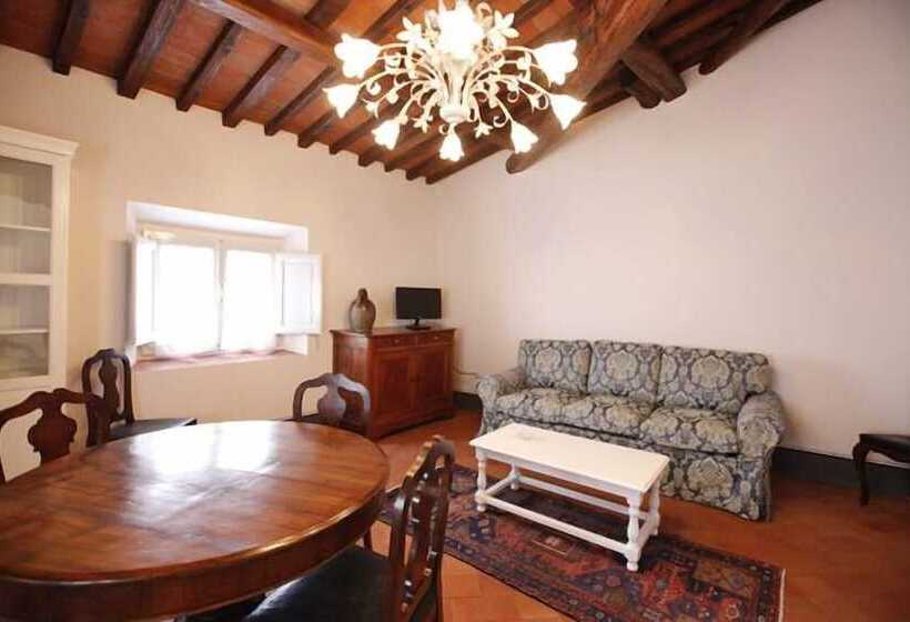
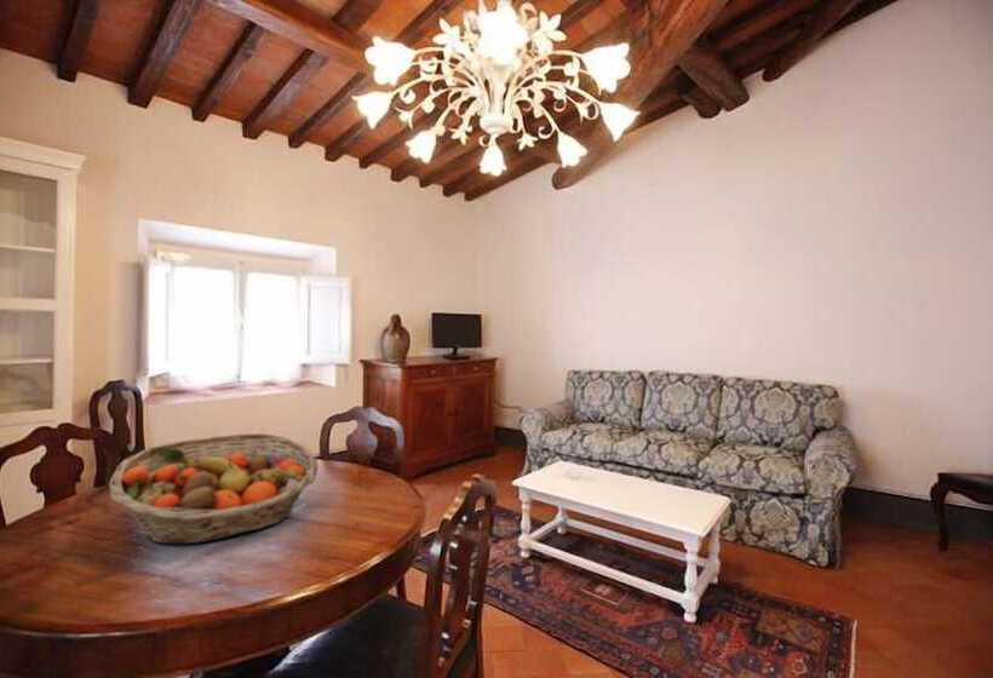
+ fruit basket [108,432,320,546]
